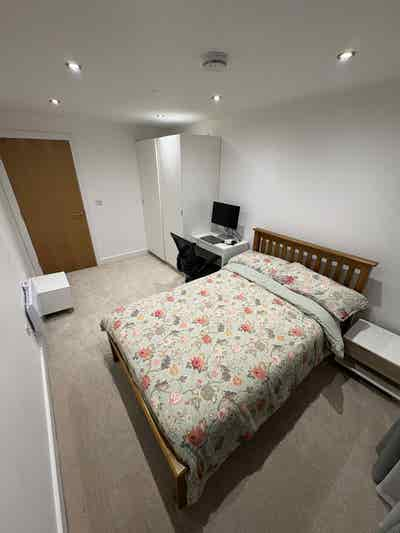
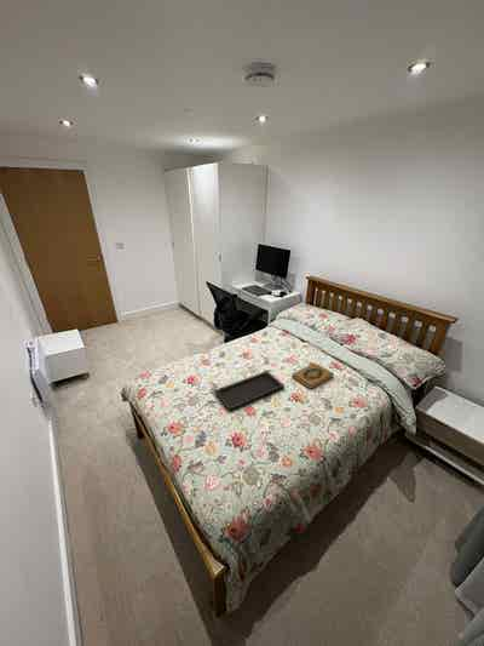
+ hardback book [292,362,335,390]
+ serving tray [213,370,286,410]
